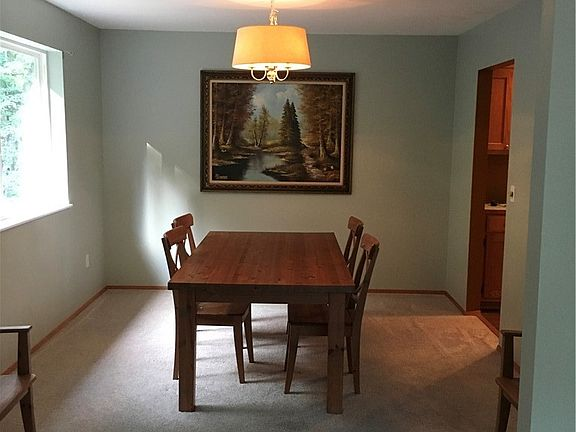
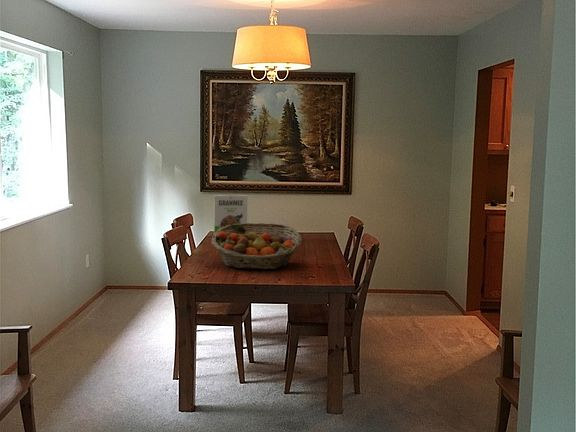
+ fruit basket [211,222,303,270]
+ cereal box [213,194,248,235]
